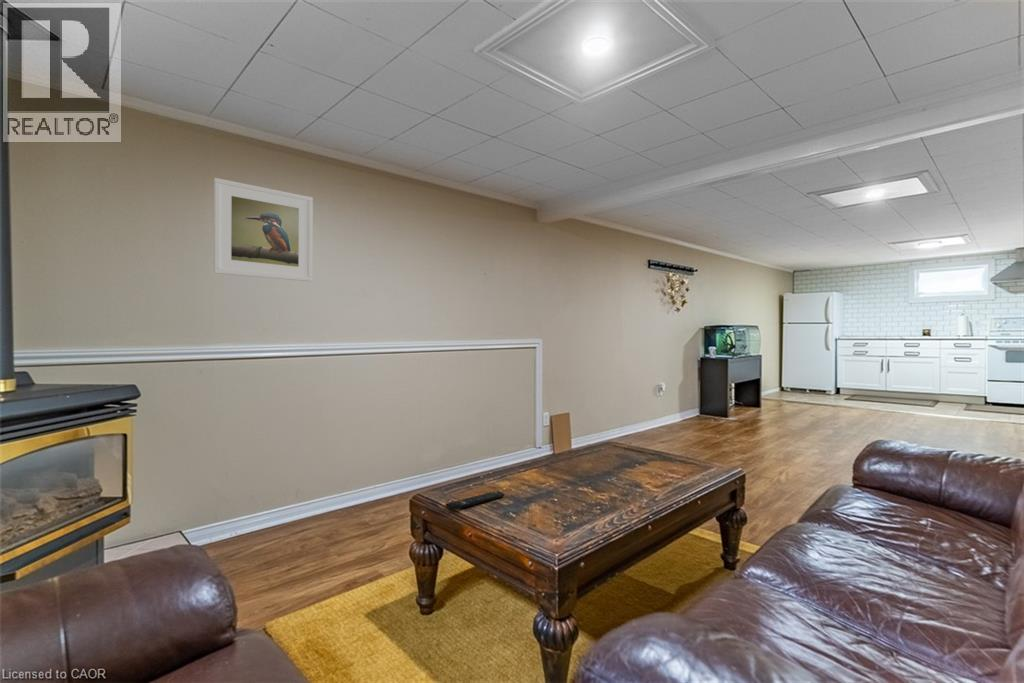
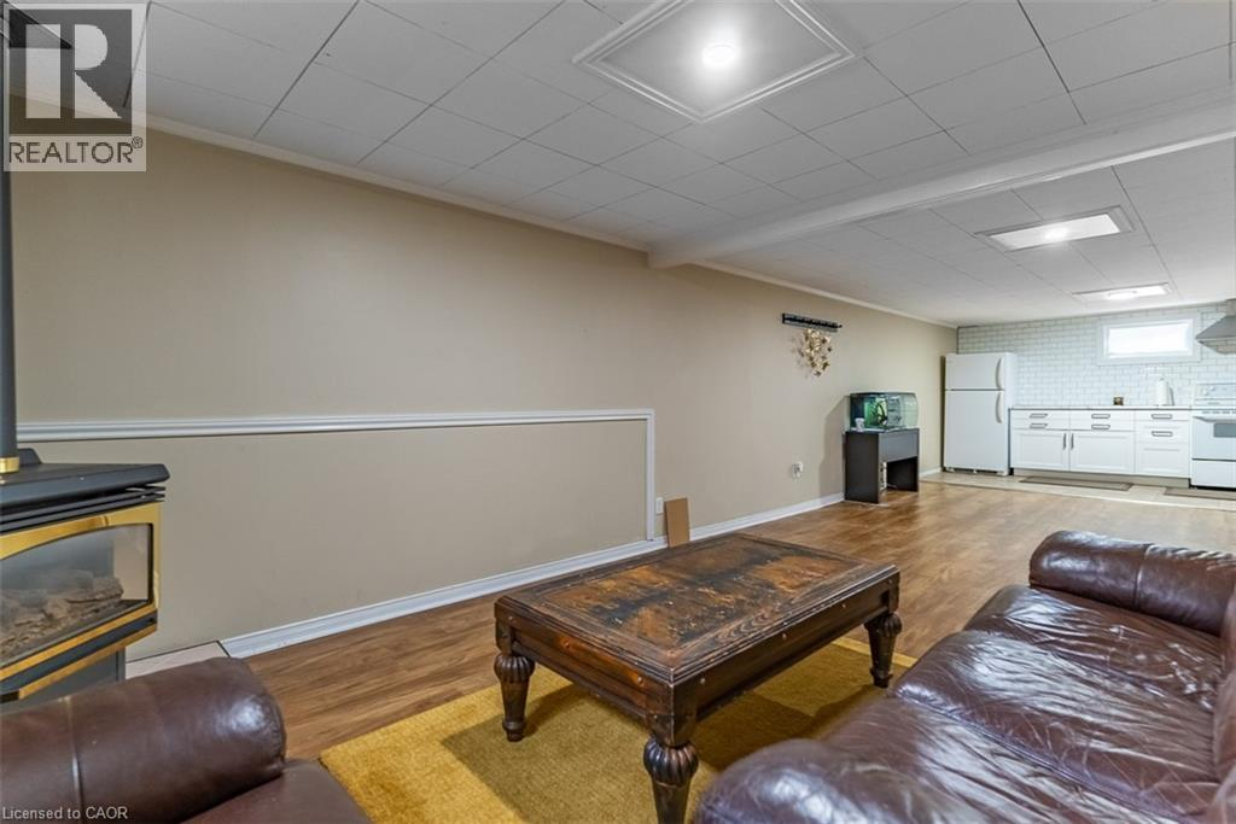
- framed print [213,177,314,282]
- remote control [445,490,505,511]
